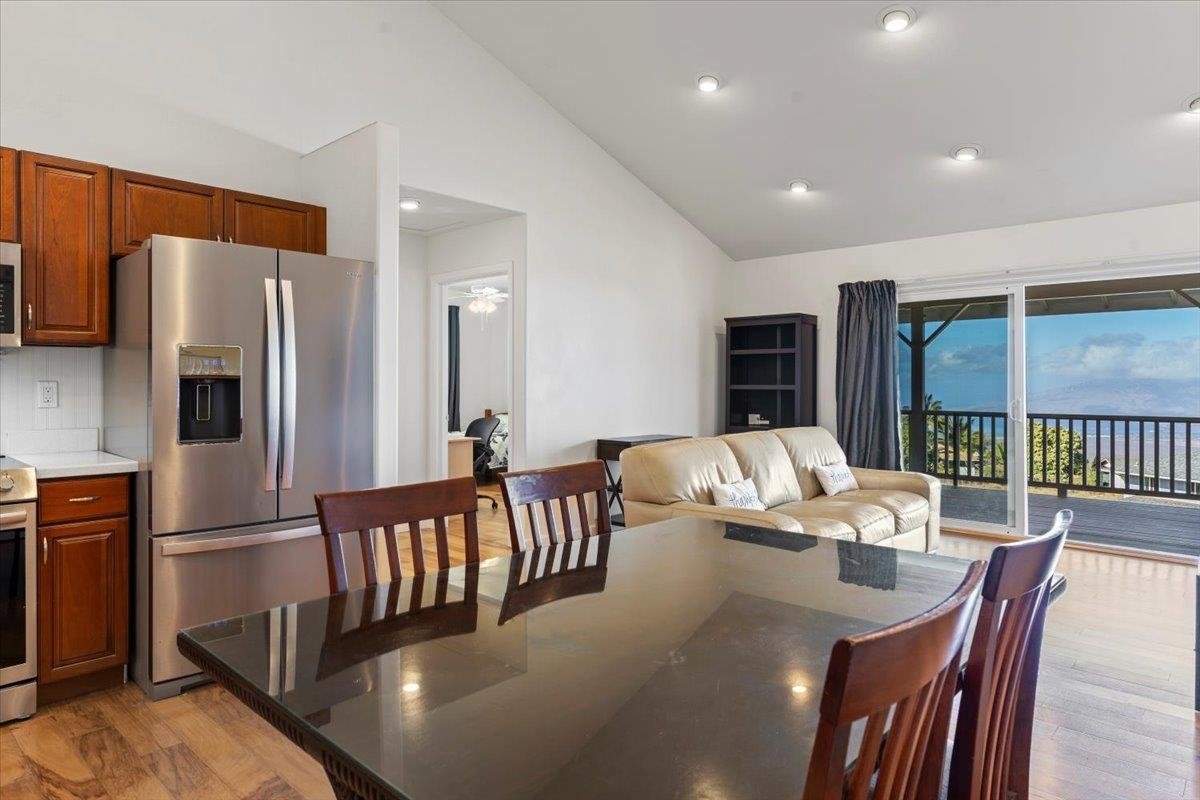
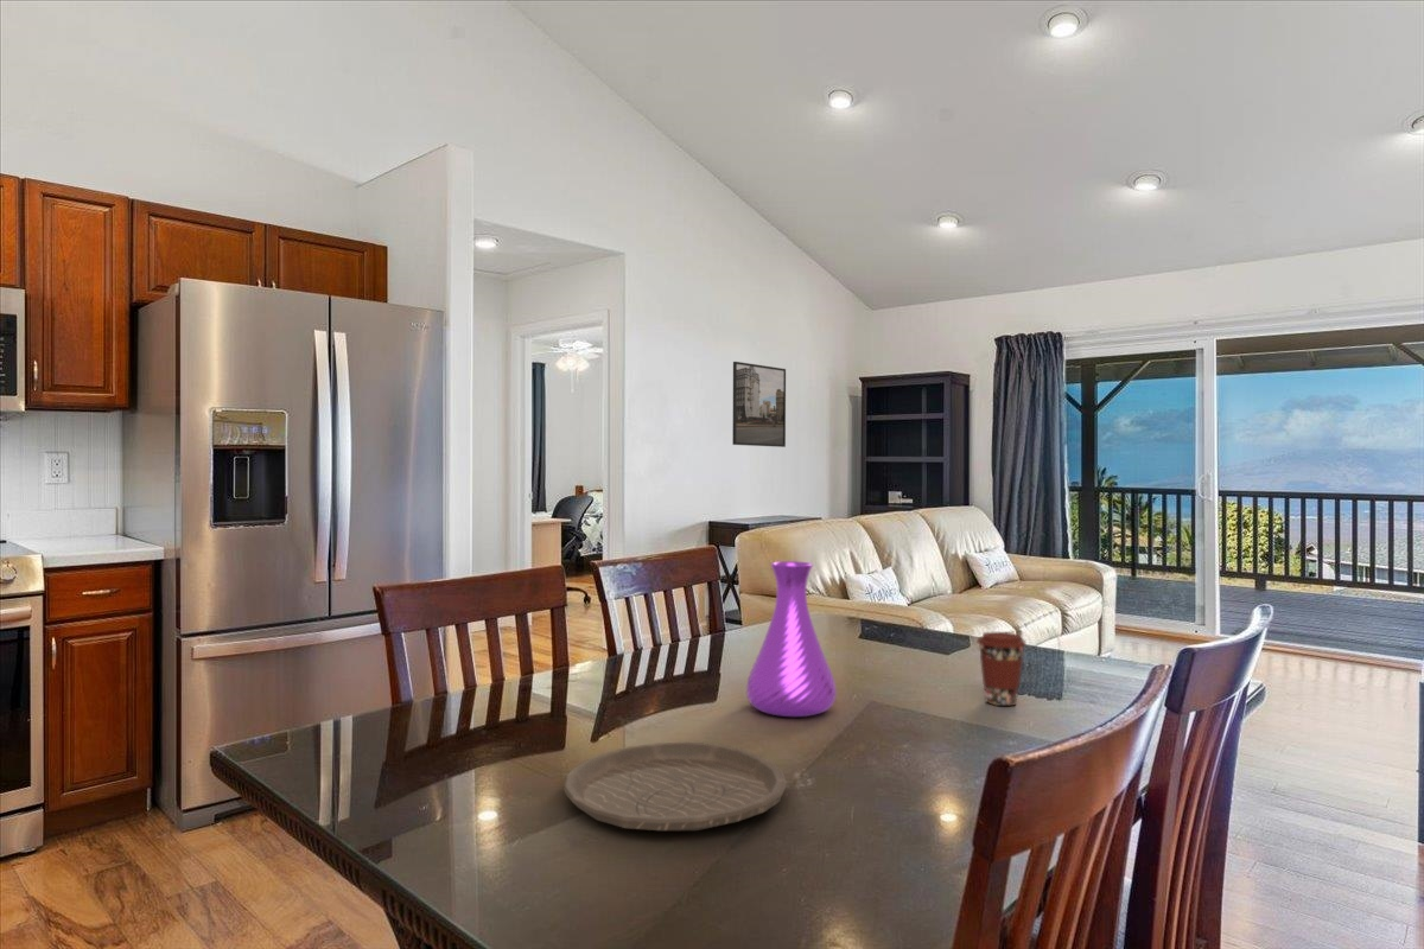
+ coffee cup [975,631,1028,707]
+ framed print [731,361,787,448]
+ vase [745,560,838,718]
+ plate [562,740,788,832]
